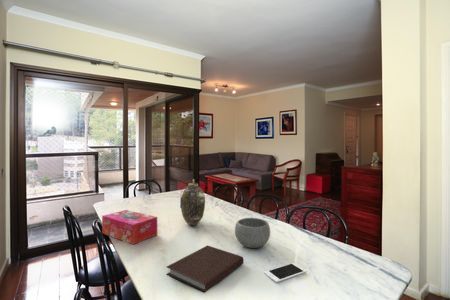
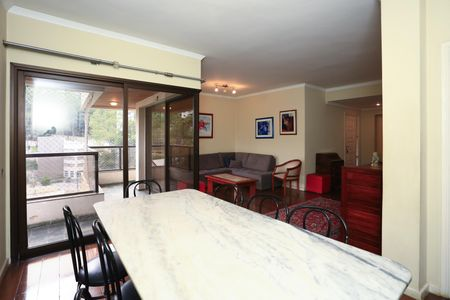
- bowl [234,217,271,249]
- tissue box [101,209,158,245]
- cell phone [263,262,308,284]
- notebook [165,245,244,294]
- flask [179,178,206,227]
